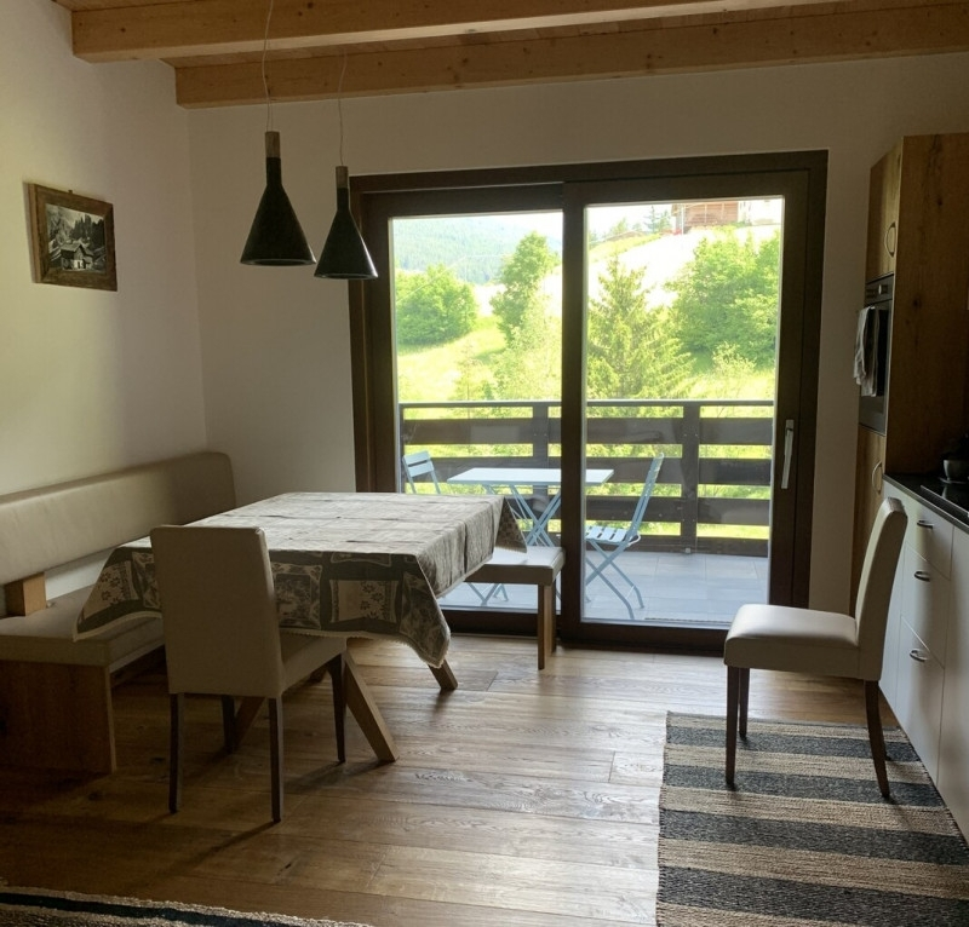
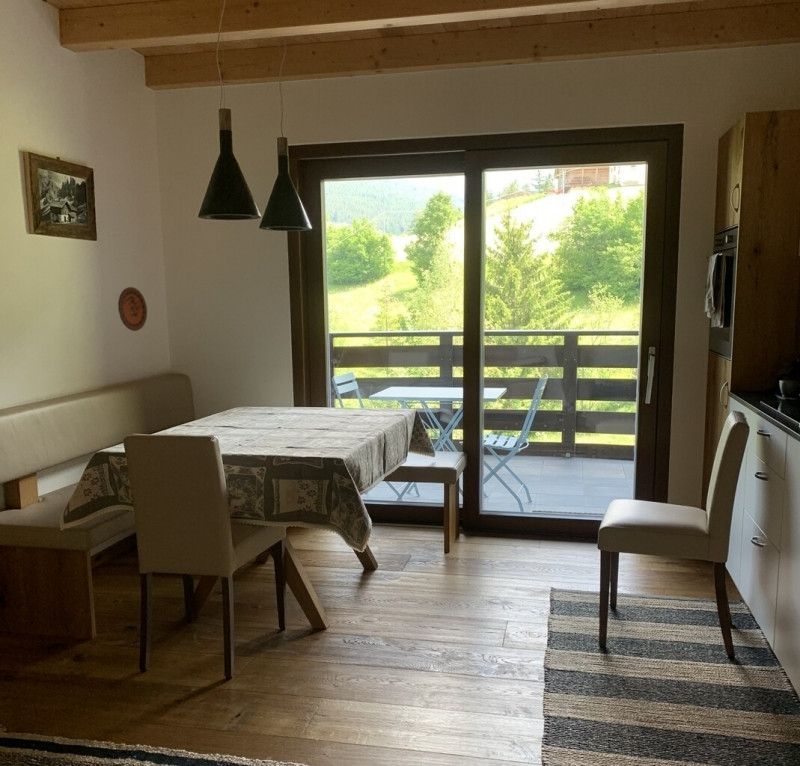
+ decorative plate [117,286,148,332]
